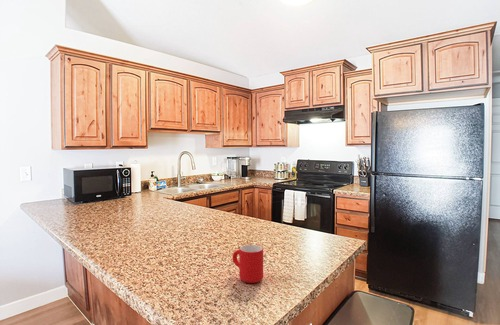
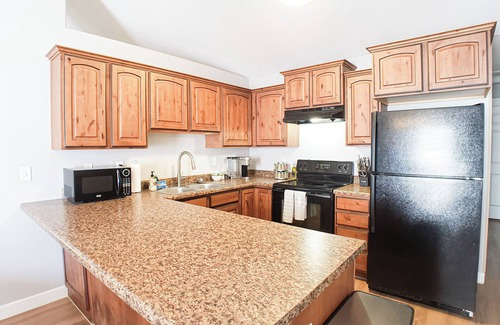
- mug [231,244,264,284]
